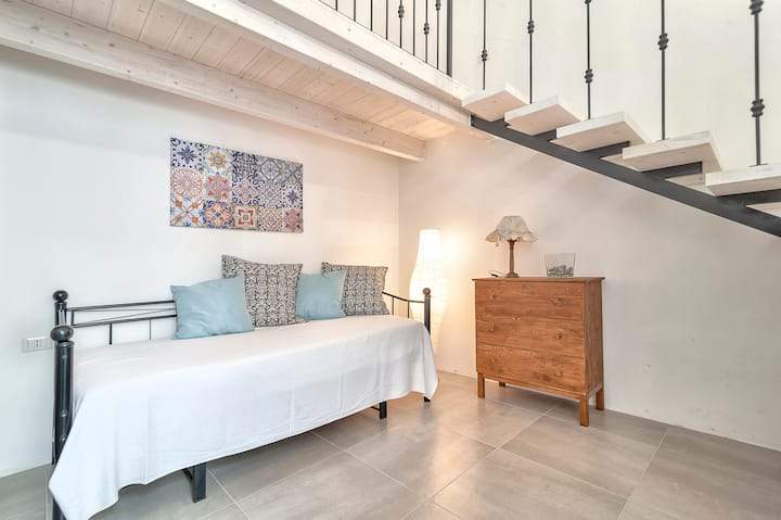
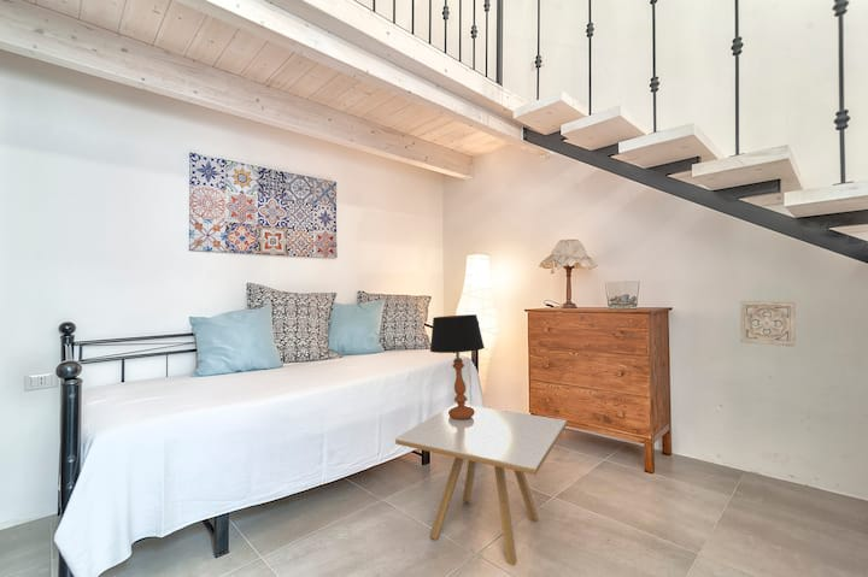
+ wall ornament [739,300,797,347]
+ table lamp [429,313,486,419]
+ side table [394,402,568,567]
